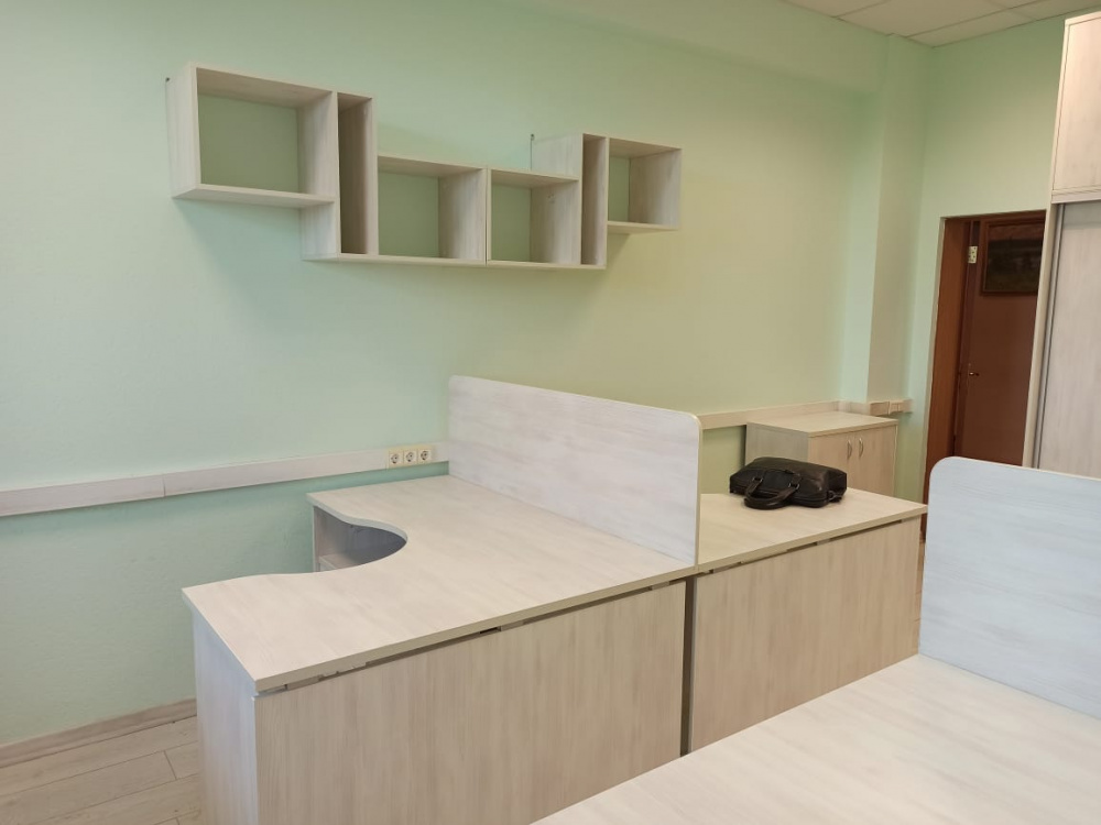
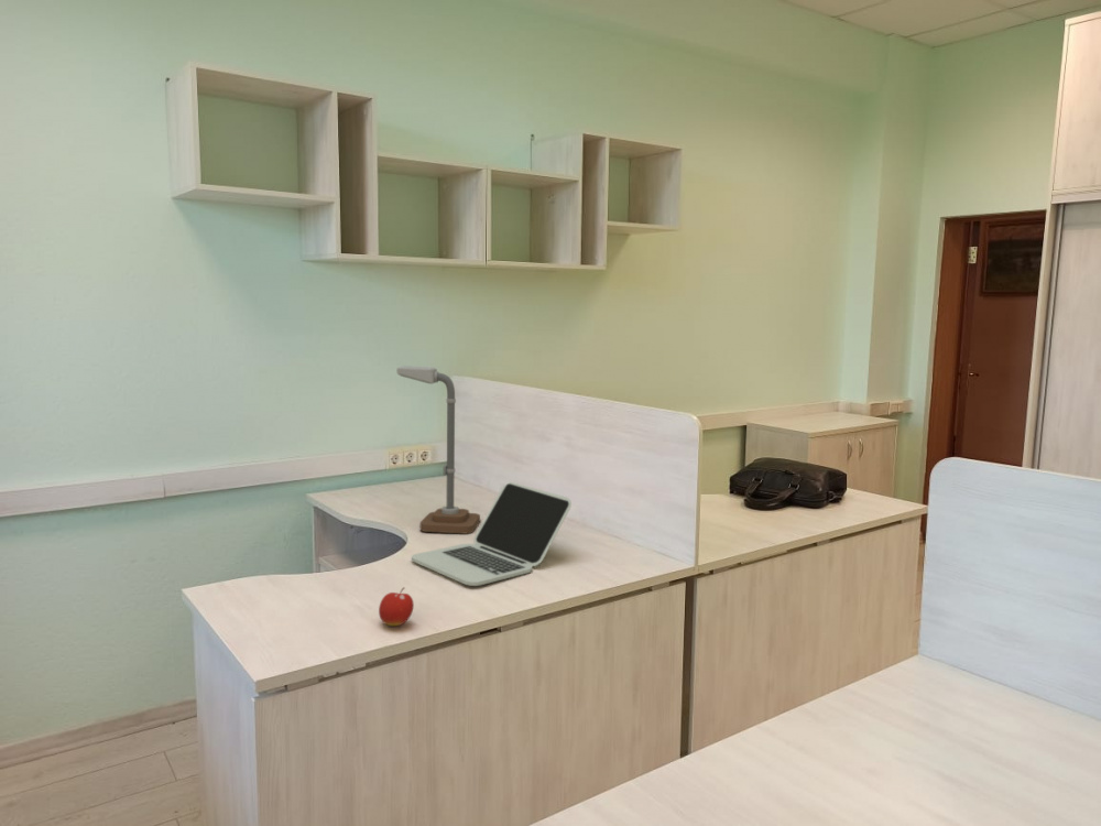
+ desk lamp [396,365,481,535]
+ laptop [411,481,573,587]
+ fruit [378,586,415,627]
